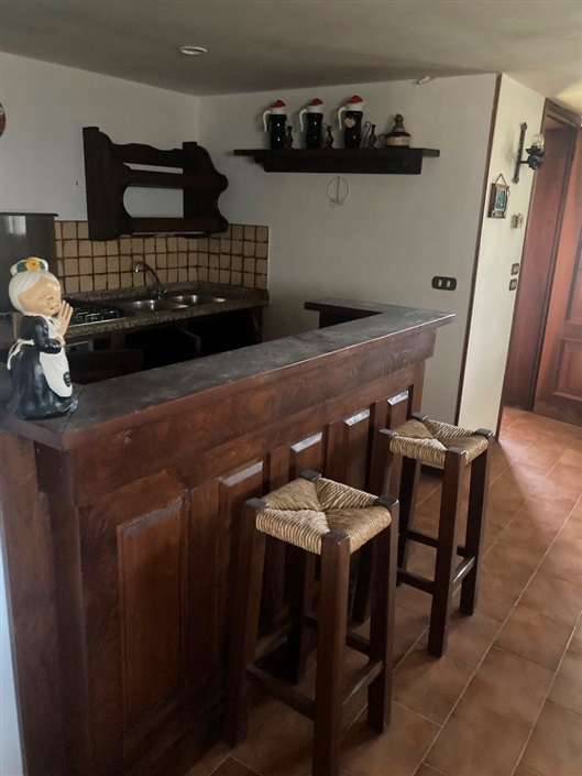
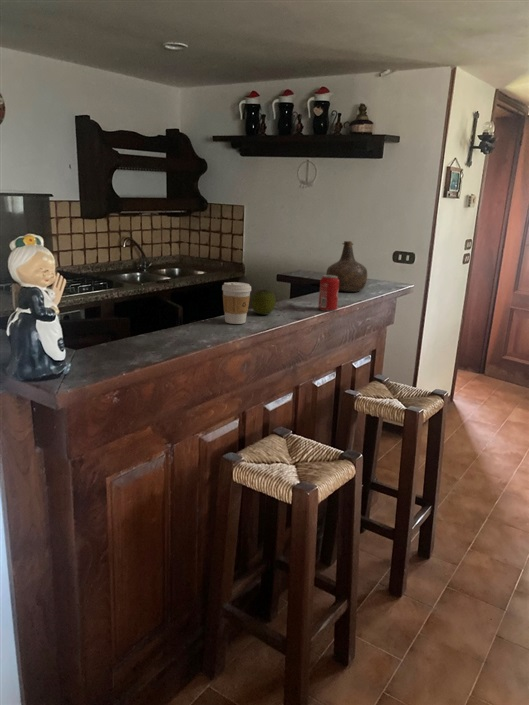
+ bottle [325,240,368,293]
+ beverage can [318,274,339,312]
+ apple [250,288,277,316]
+ coffee cup [221,281,252,325]
